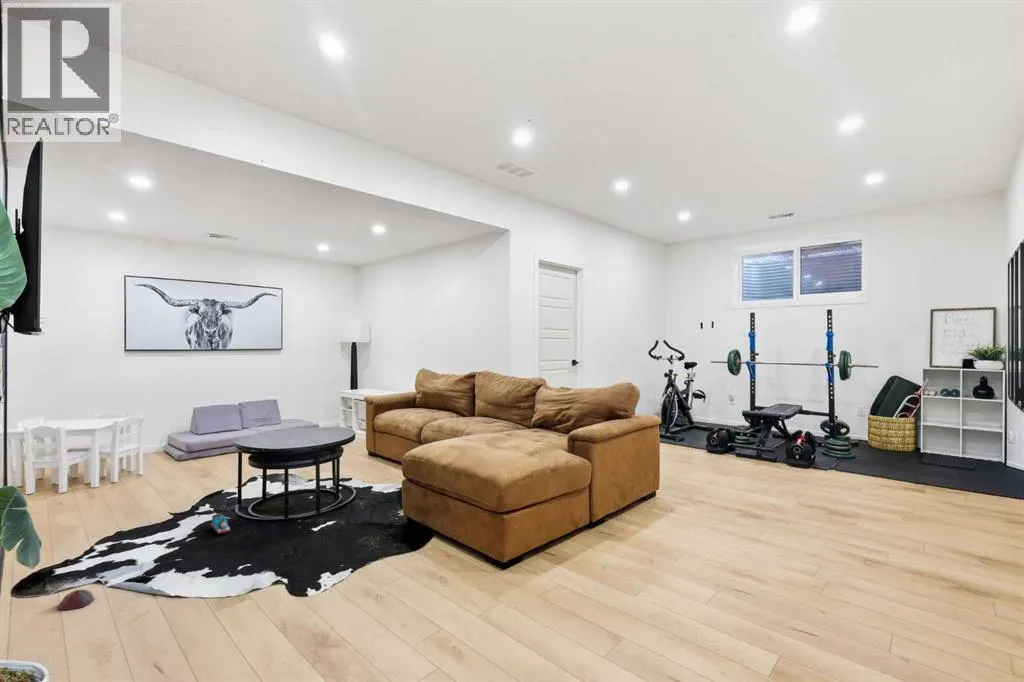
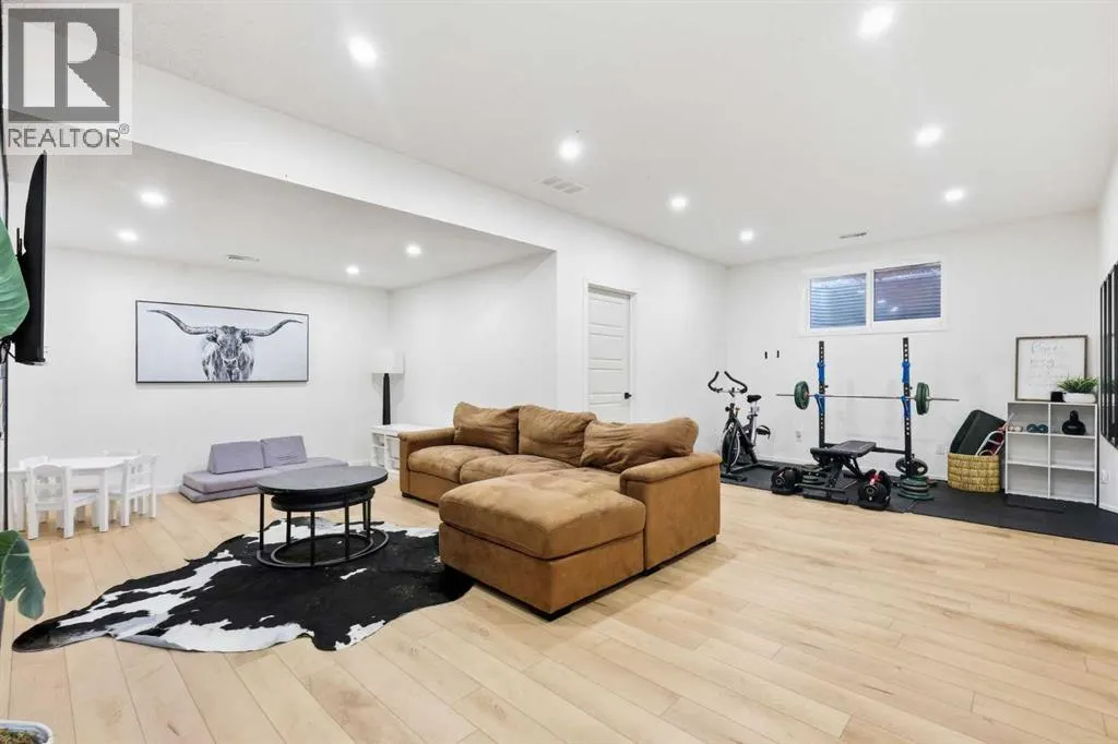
- kippah [57,589,95,611]
- toy train [210,512,231,535]
